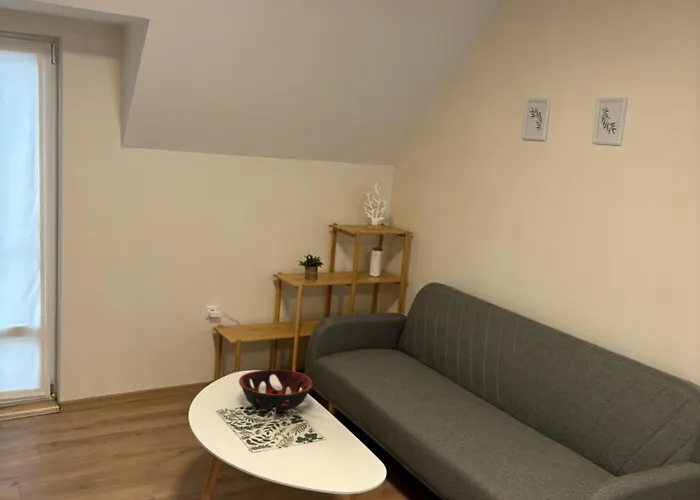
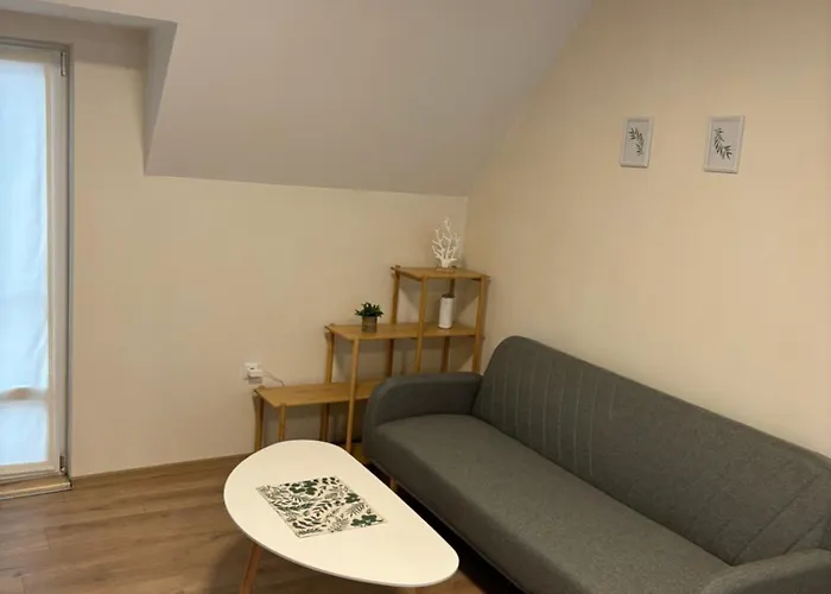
- decorative bowl [238,369,313,412]
